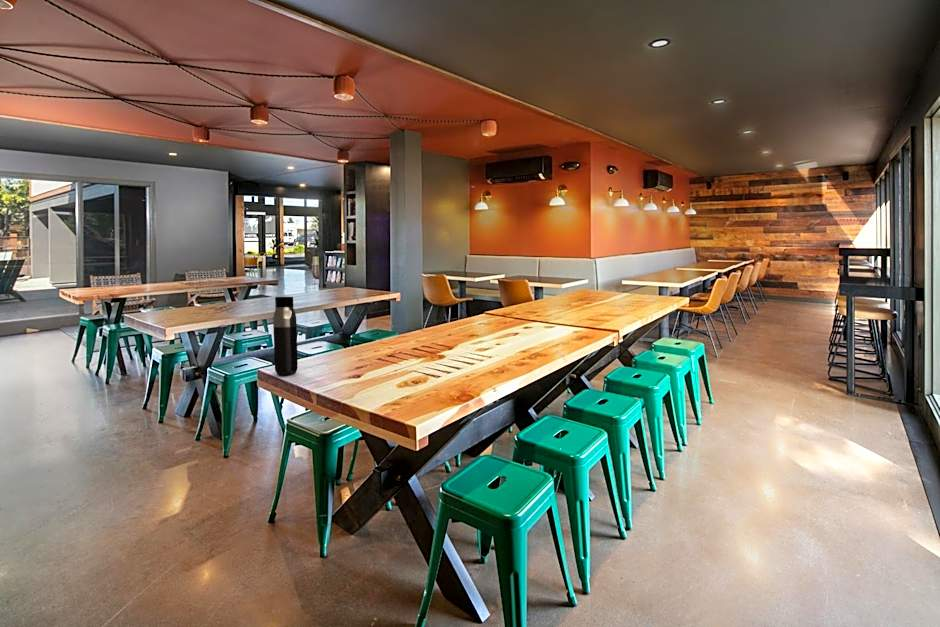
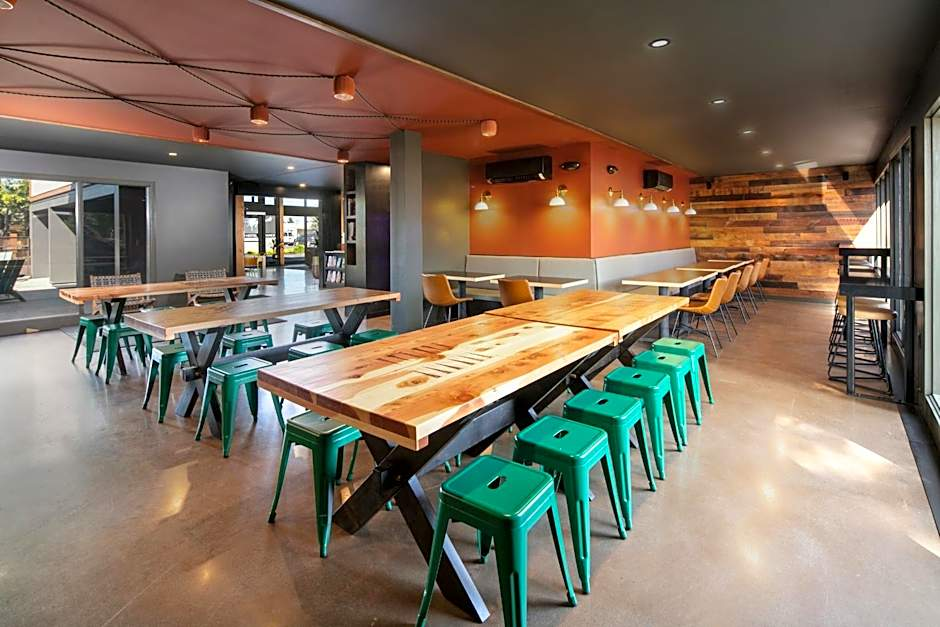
- water bottle [272,296,299,376]
